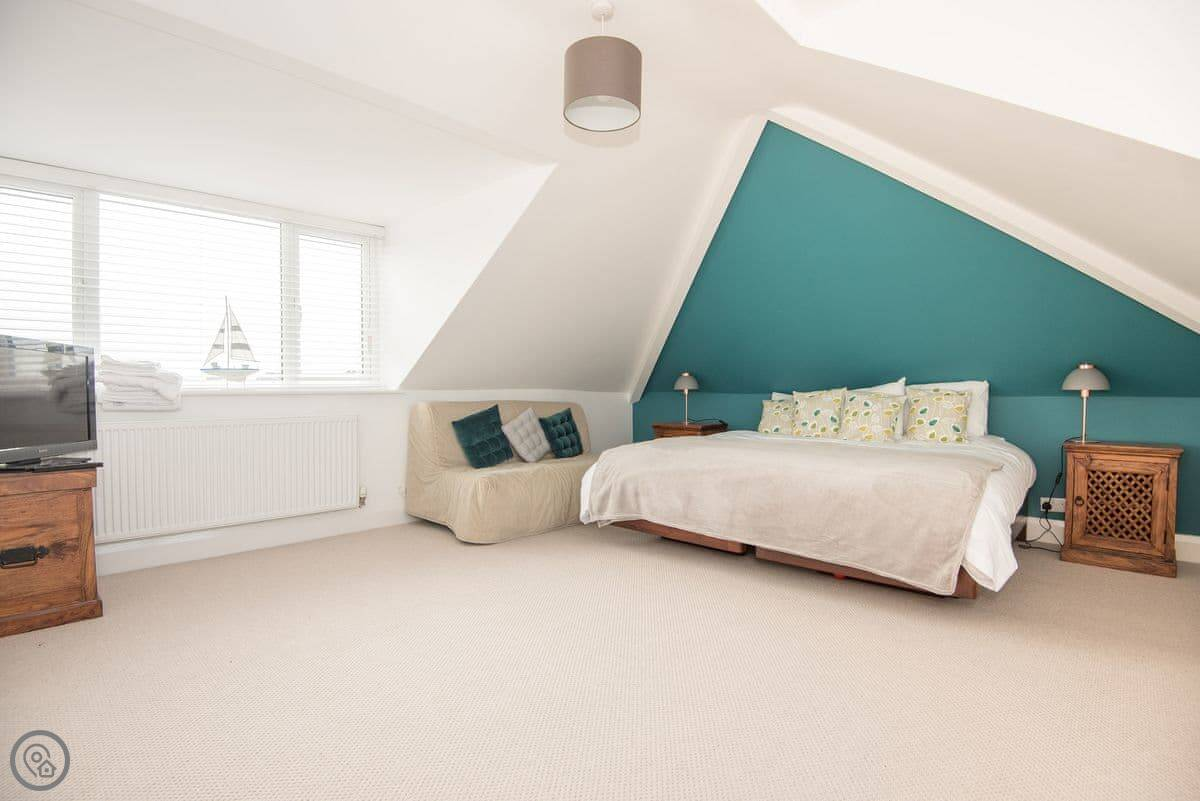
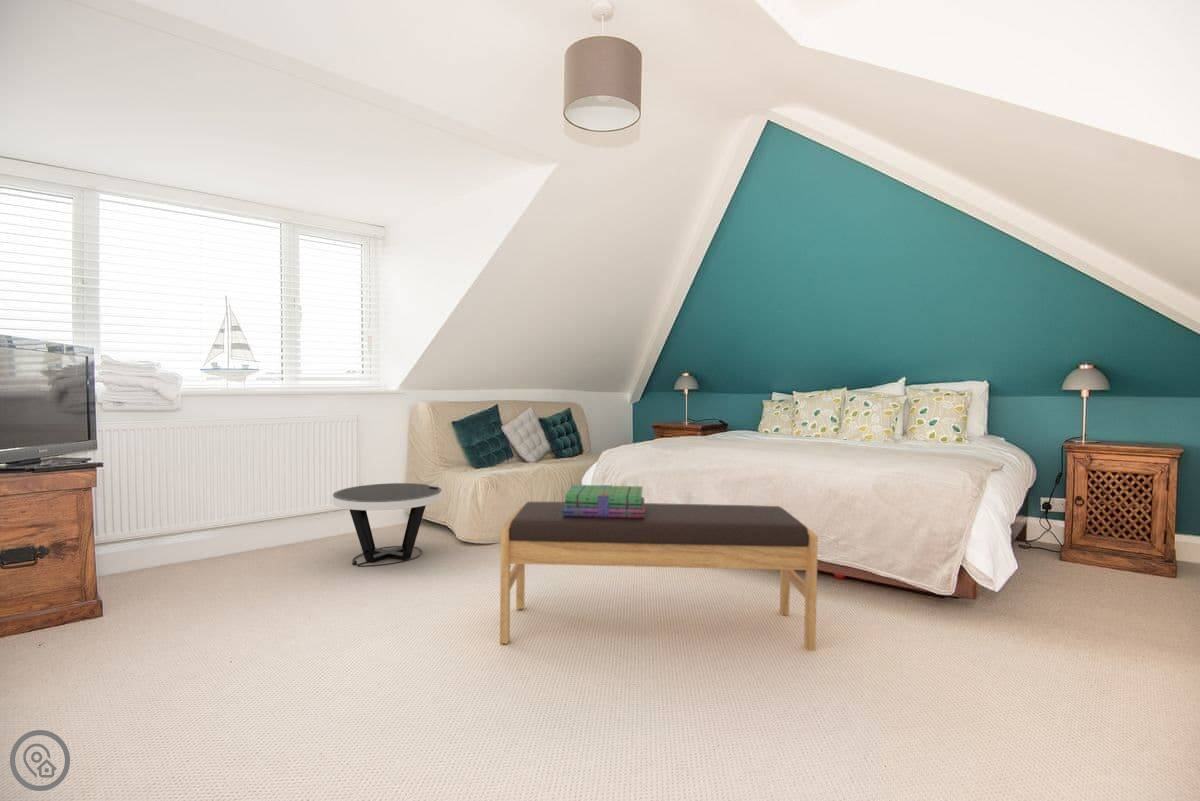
+ bench [499,501,819,652]
+ side table [332,482,442,568]
+ stack of books [563,484,645,518]
